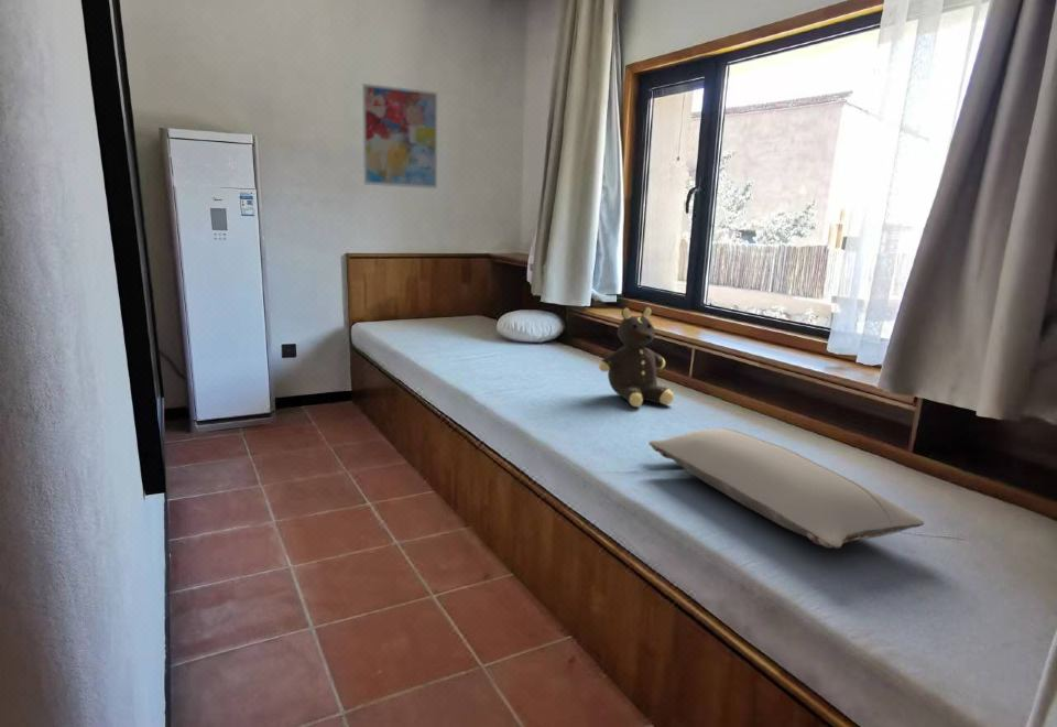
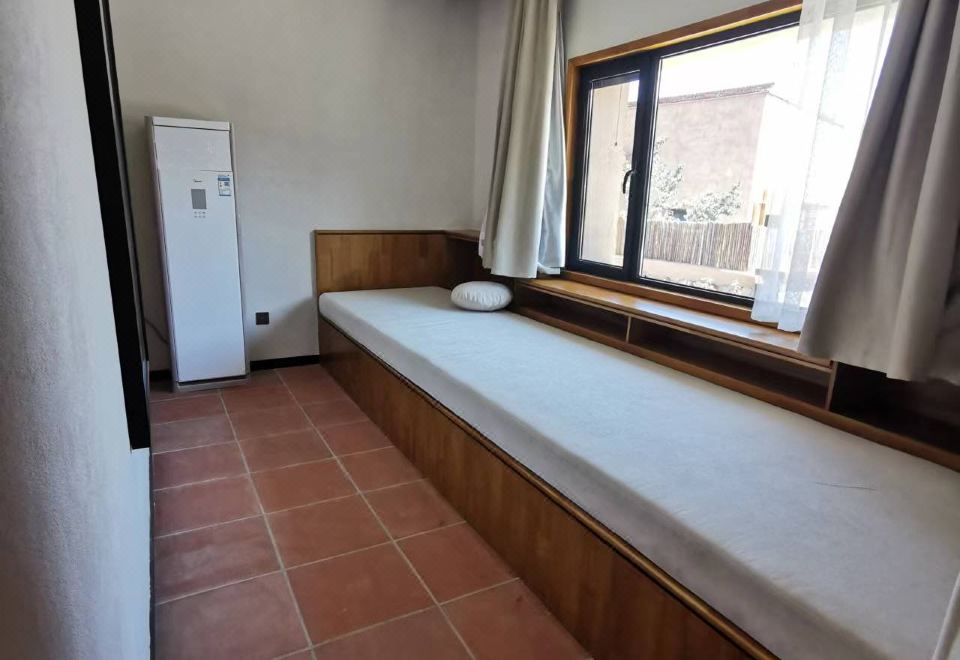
- pillow [647,427,925,549]
- teddy bear [598,306,675,408]
- wall art [361,83,438,189]
